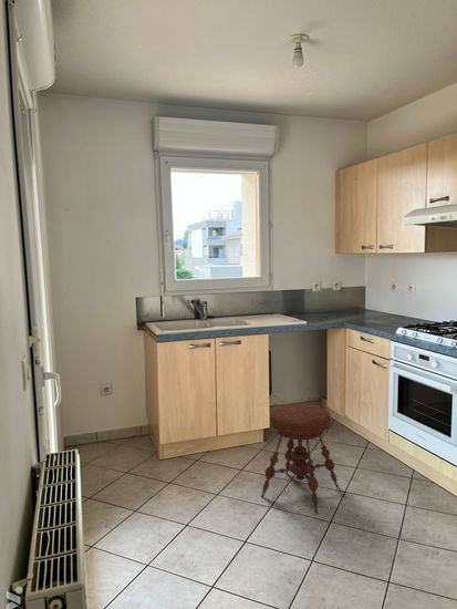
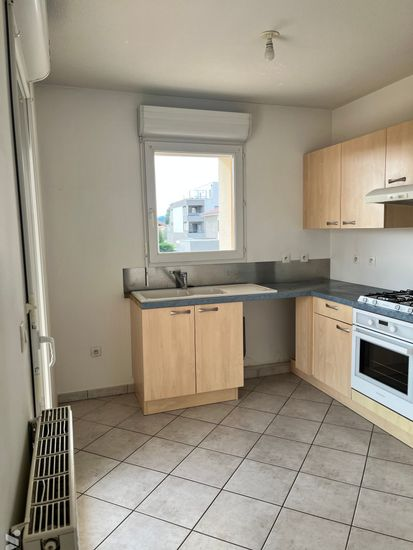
- stool [260,403,340,515]
